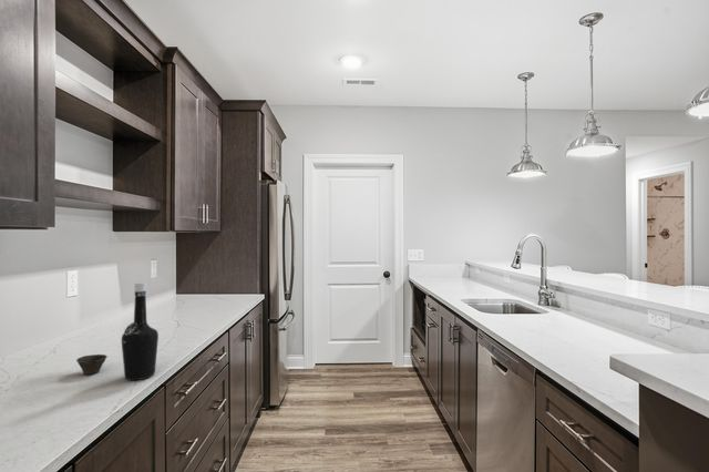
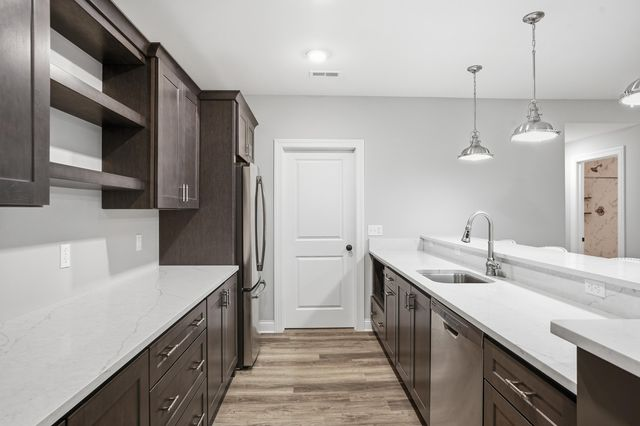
- bottle [121,281,160,381]
- cup [75,353,109,376]
